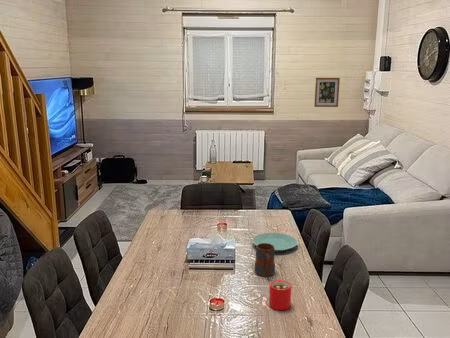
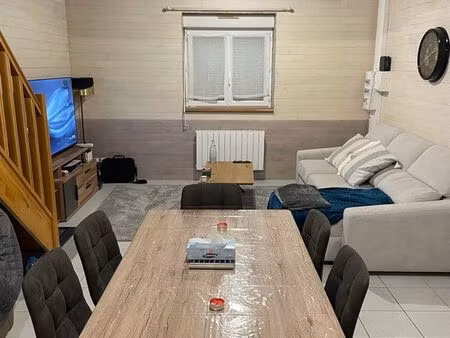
- plate [251,232,299,252]
- wall art [313,77,341,108]
- mug [268,278,292,311]
- mug [254,243,276,277]
